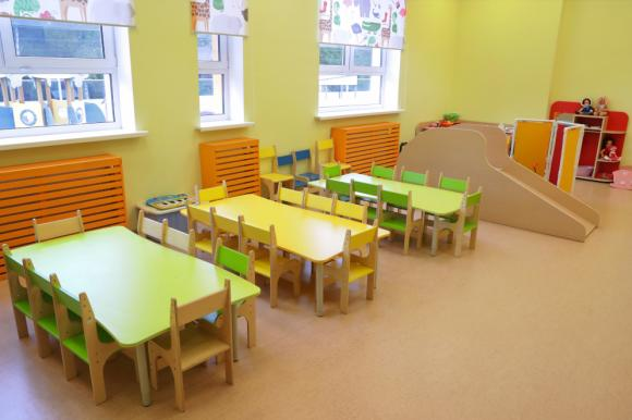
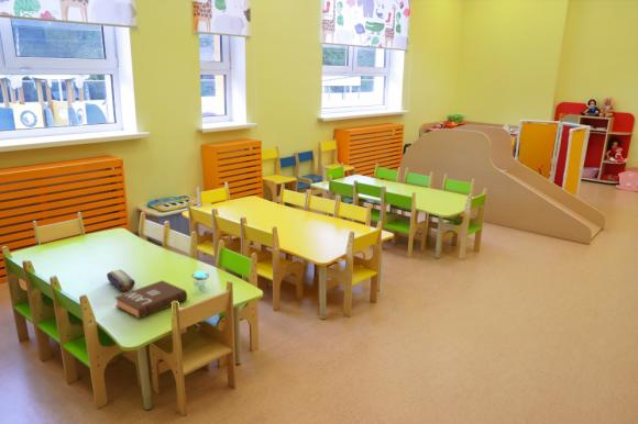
+ pencil case [106,269,136,293]
+ toy ball [190,269,210,291]
+ book [113,279,188,320]
